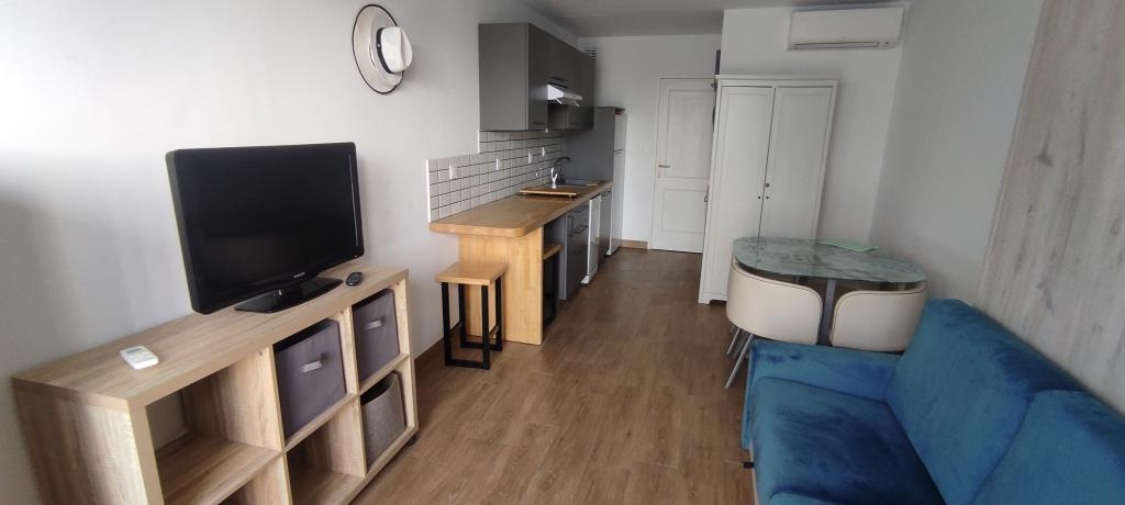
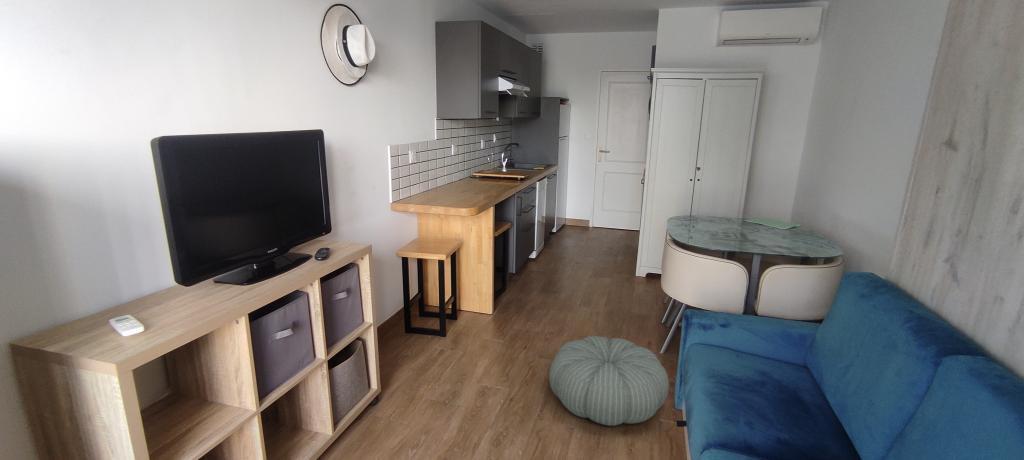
+ pouf [548,335,670,427]
